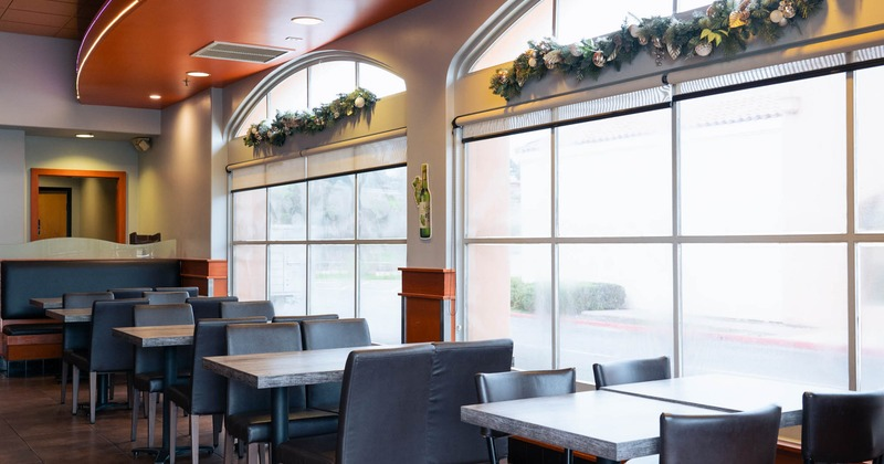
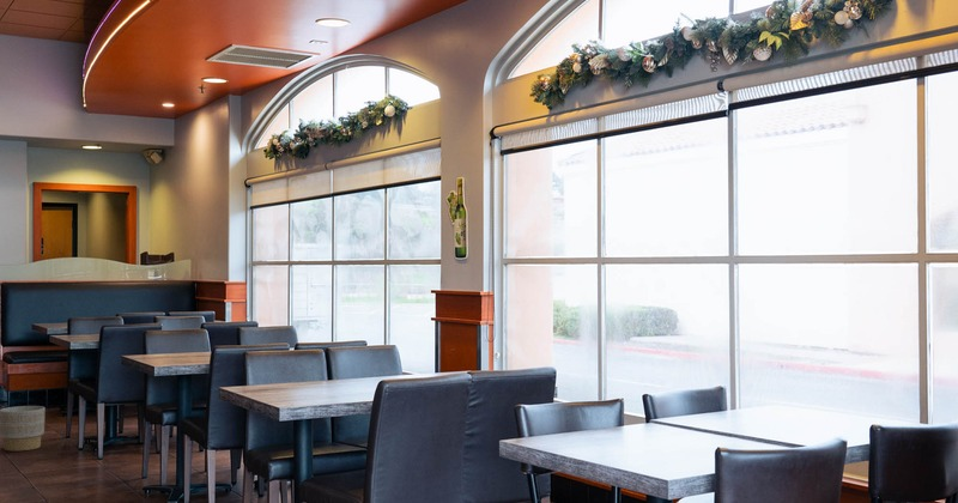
+ planter [0,405,47,453]
